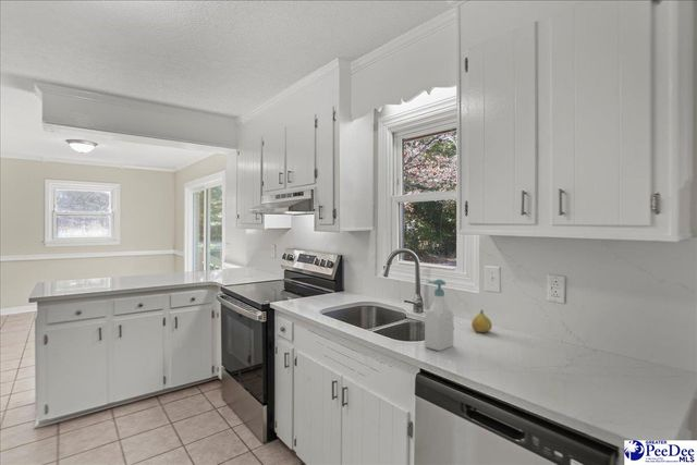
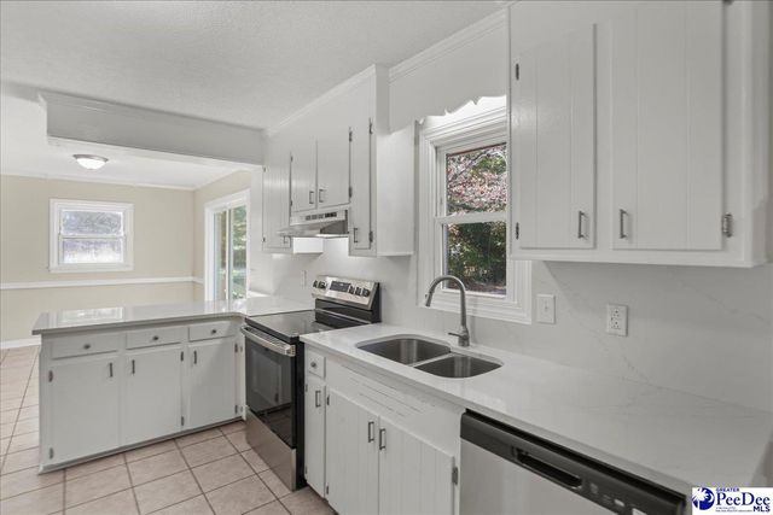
- fruit [470,309,493,333]
- soap bottle [424,279,454,352]
